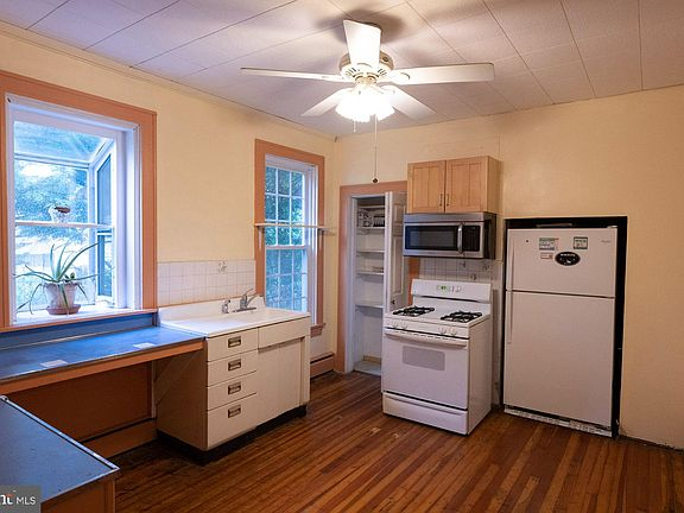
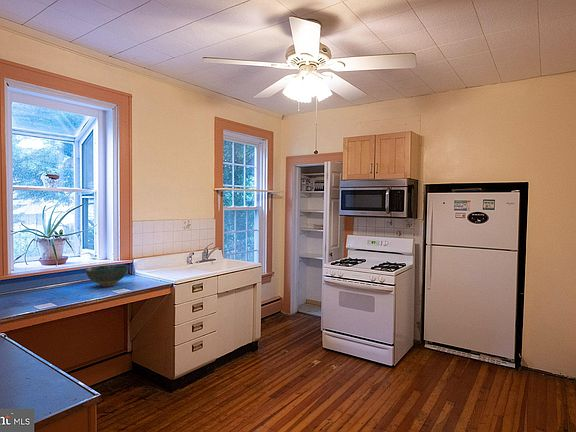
+ bowl [84,264,130,288]
